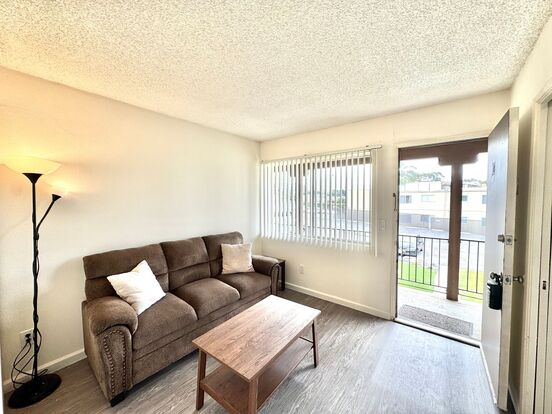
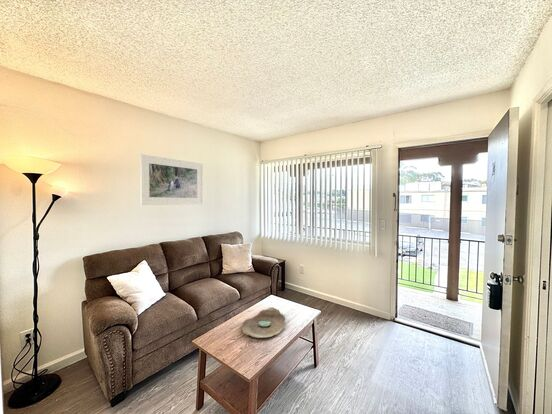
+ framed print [139,153,204,206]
+ decorative bowl [240,306,287,339]
